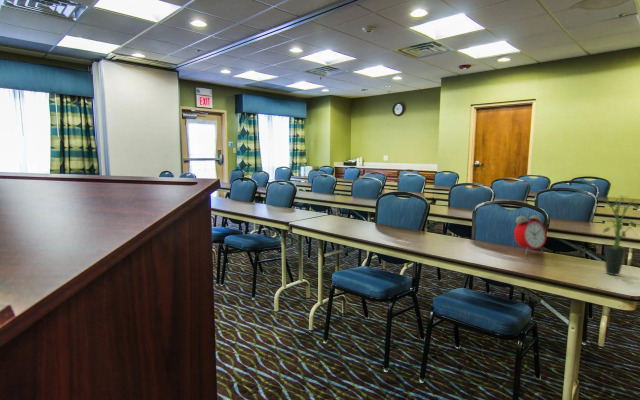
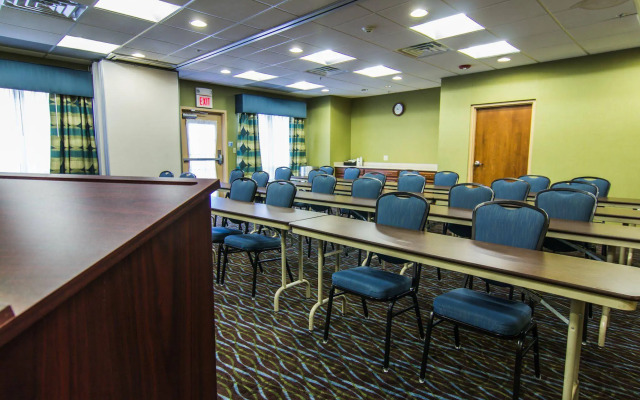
- potted plant [602,194,640,276]
- alarm clock [513,214,548,256]
